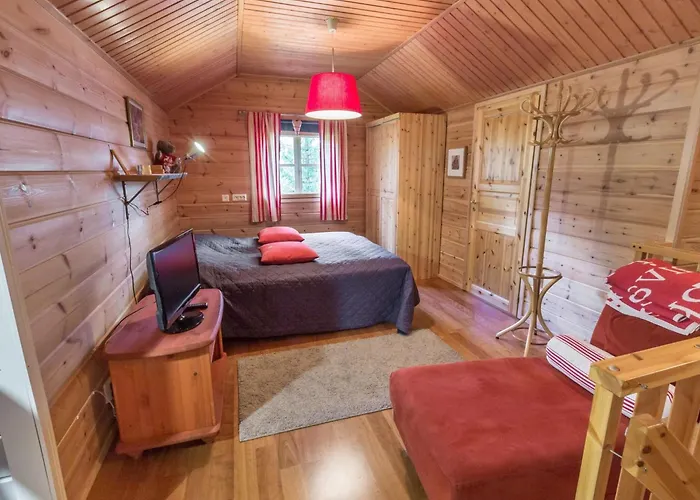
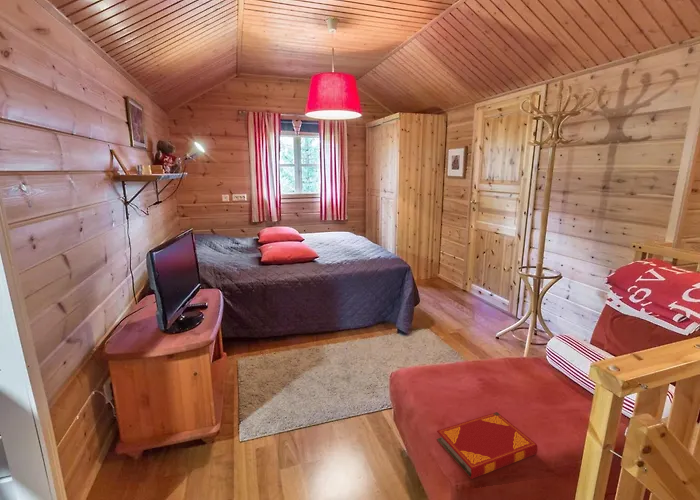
+ hardback book [436,411,539,480]
